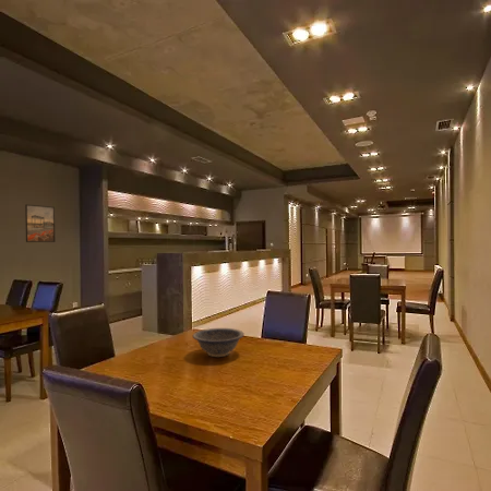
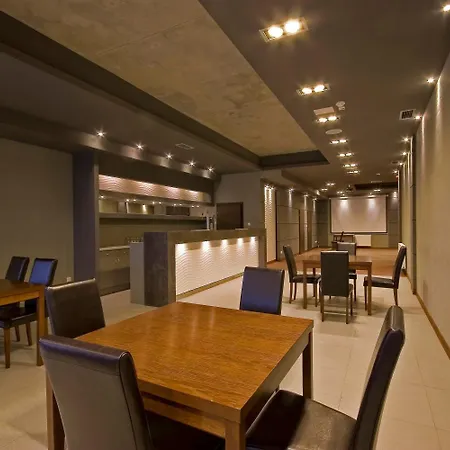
- decorative bowl [192,327,246,358]
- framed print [24,204,56,243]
